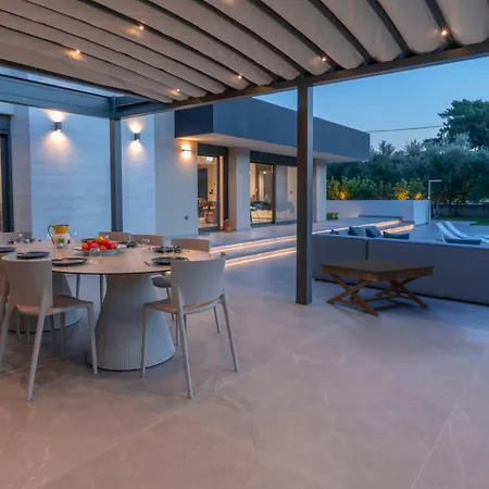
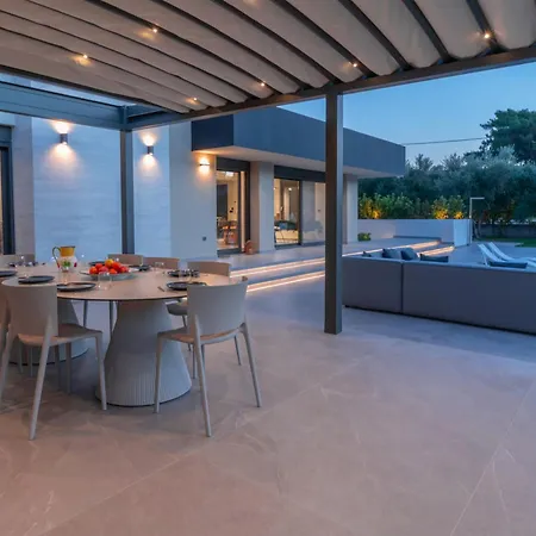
- coffee table [318,259,436,316]
